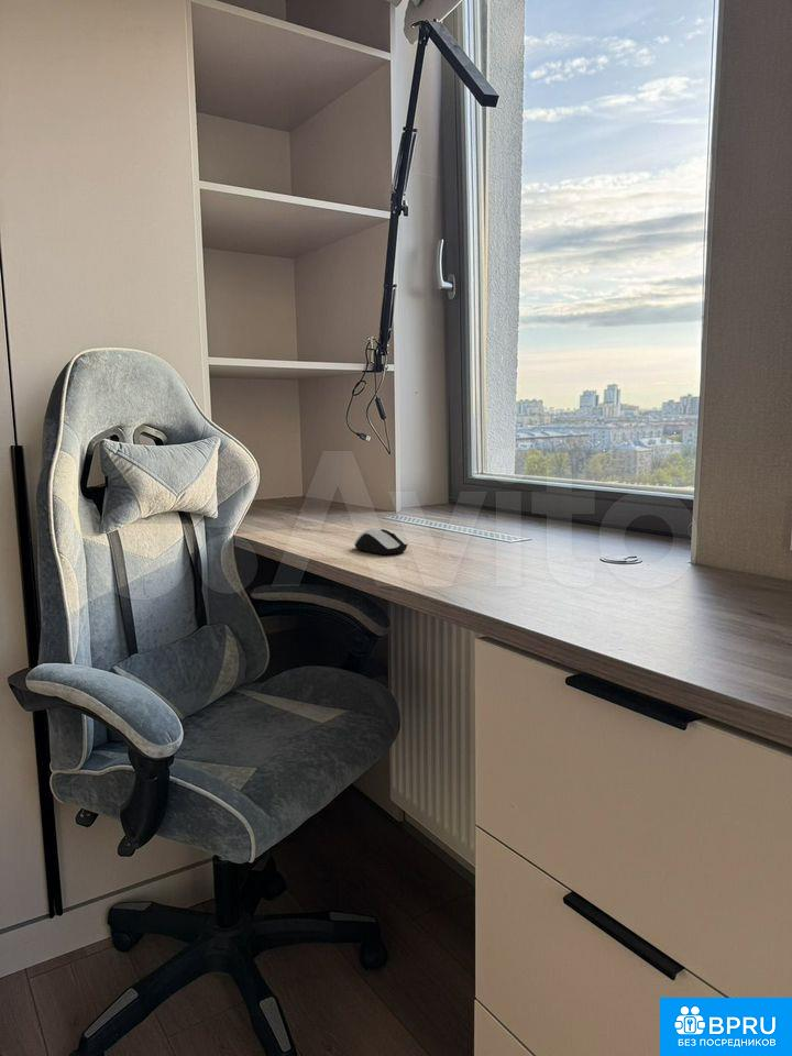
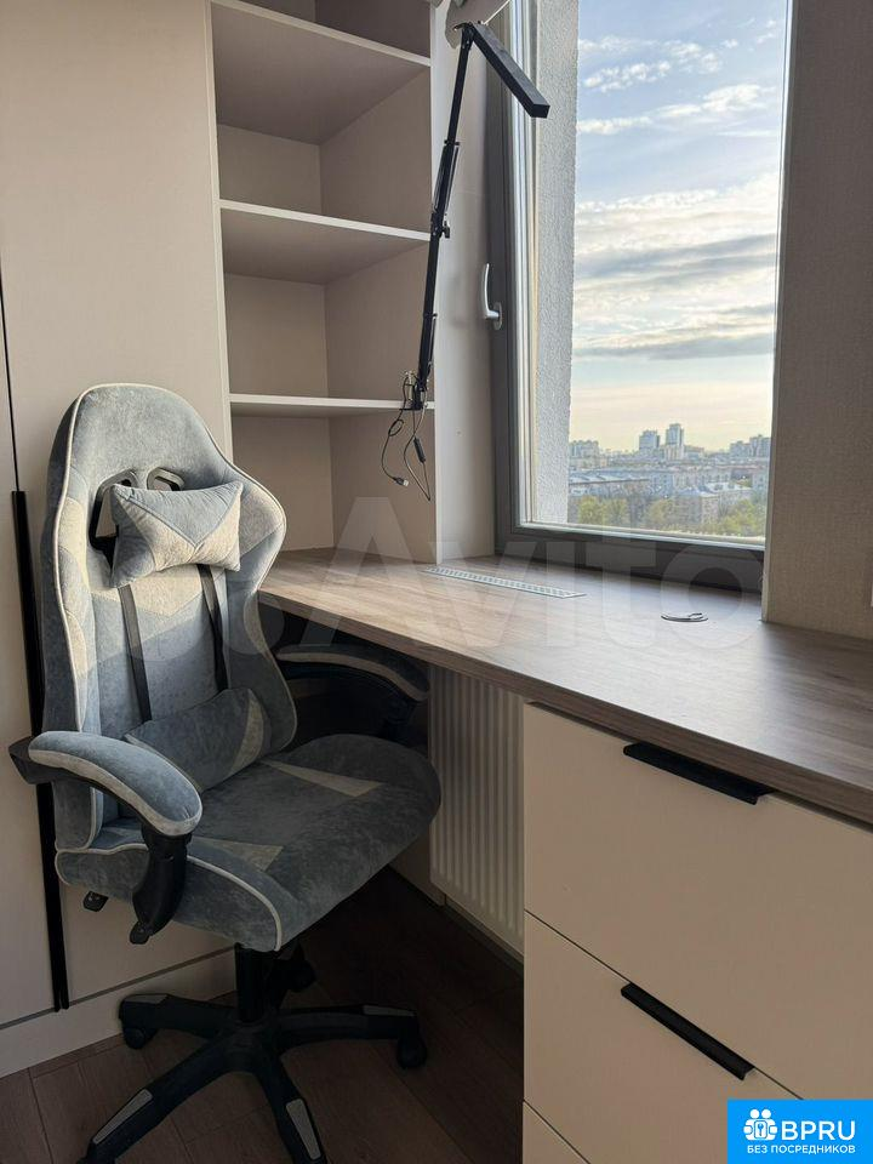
- computer mouse [353,527,409,556]
